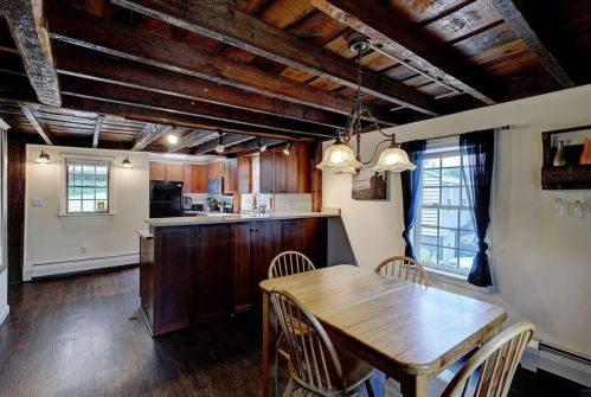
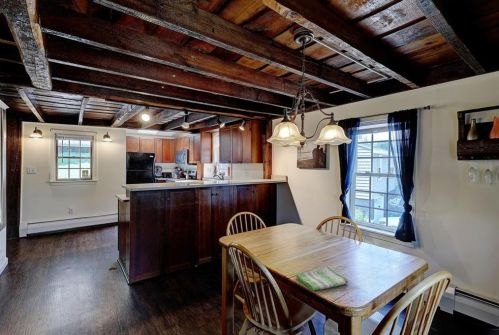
+ dish towel [295,266,350,292]
